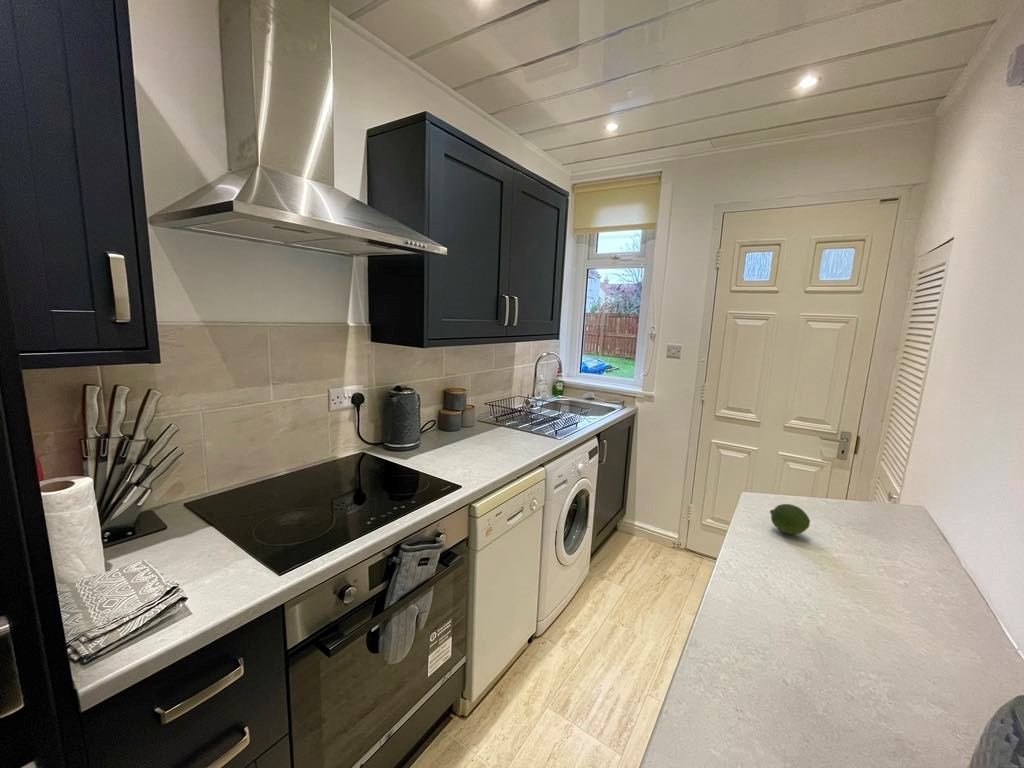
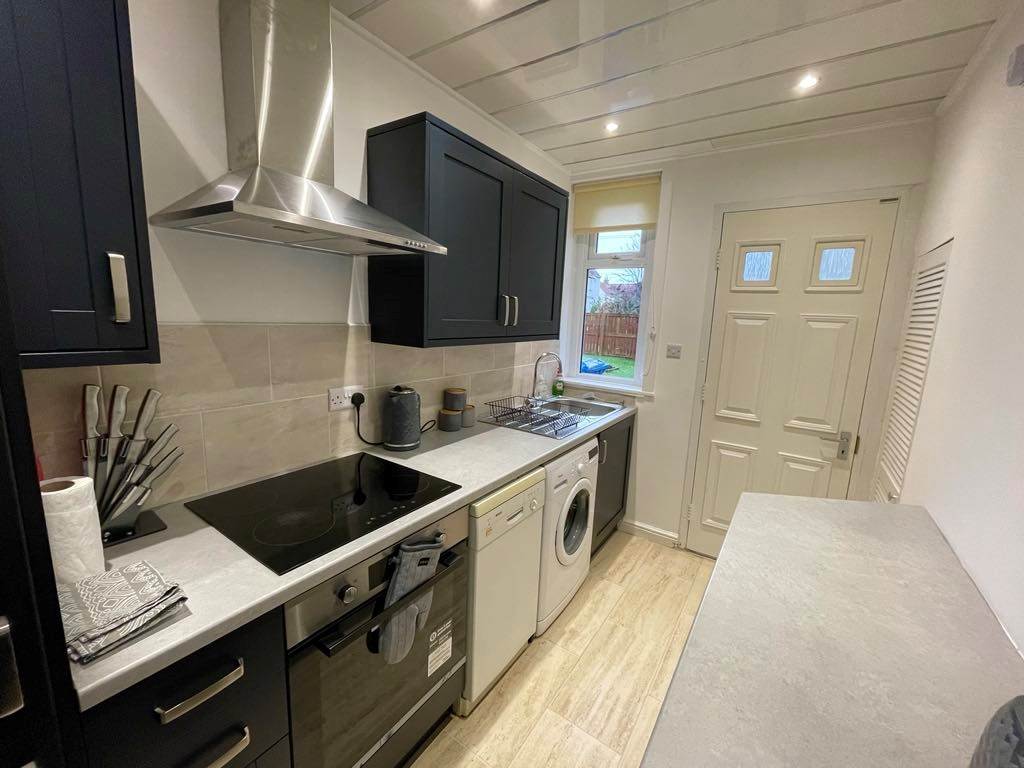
- fruit [769,503,811,535]
